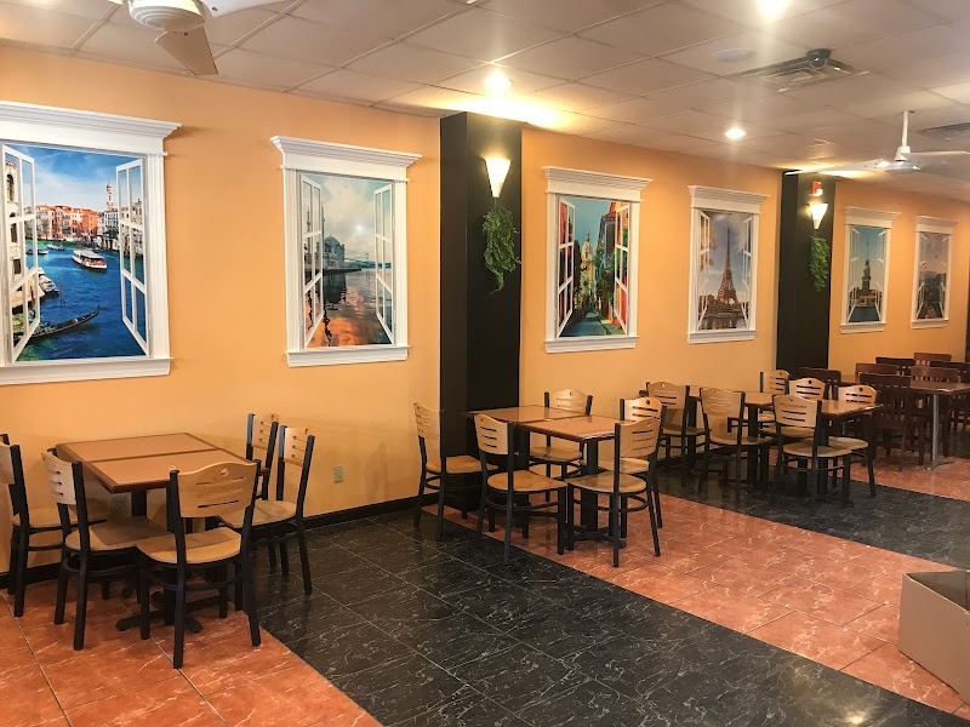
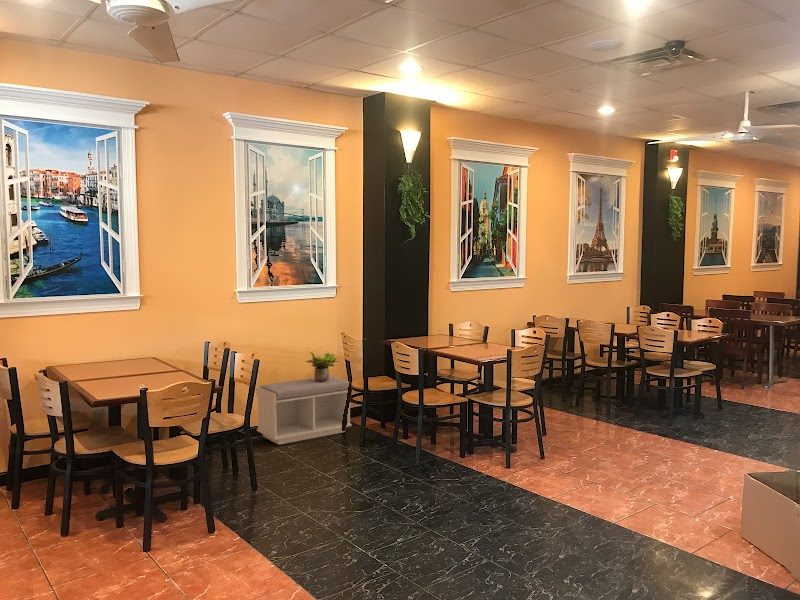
+ potted plant [305,351,340,381]
+ bench [255,375,353,446]
